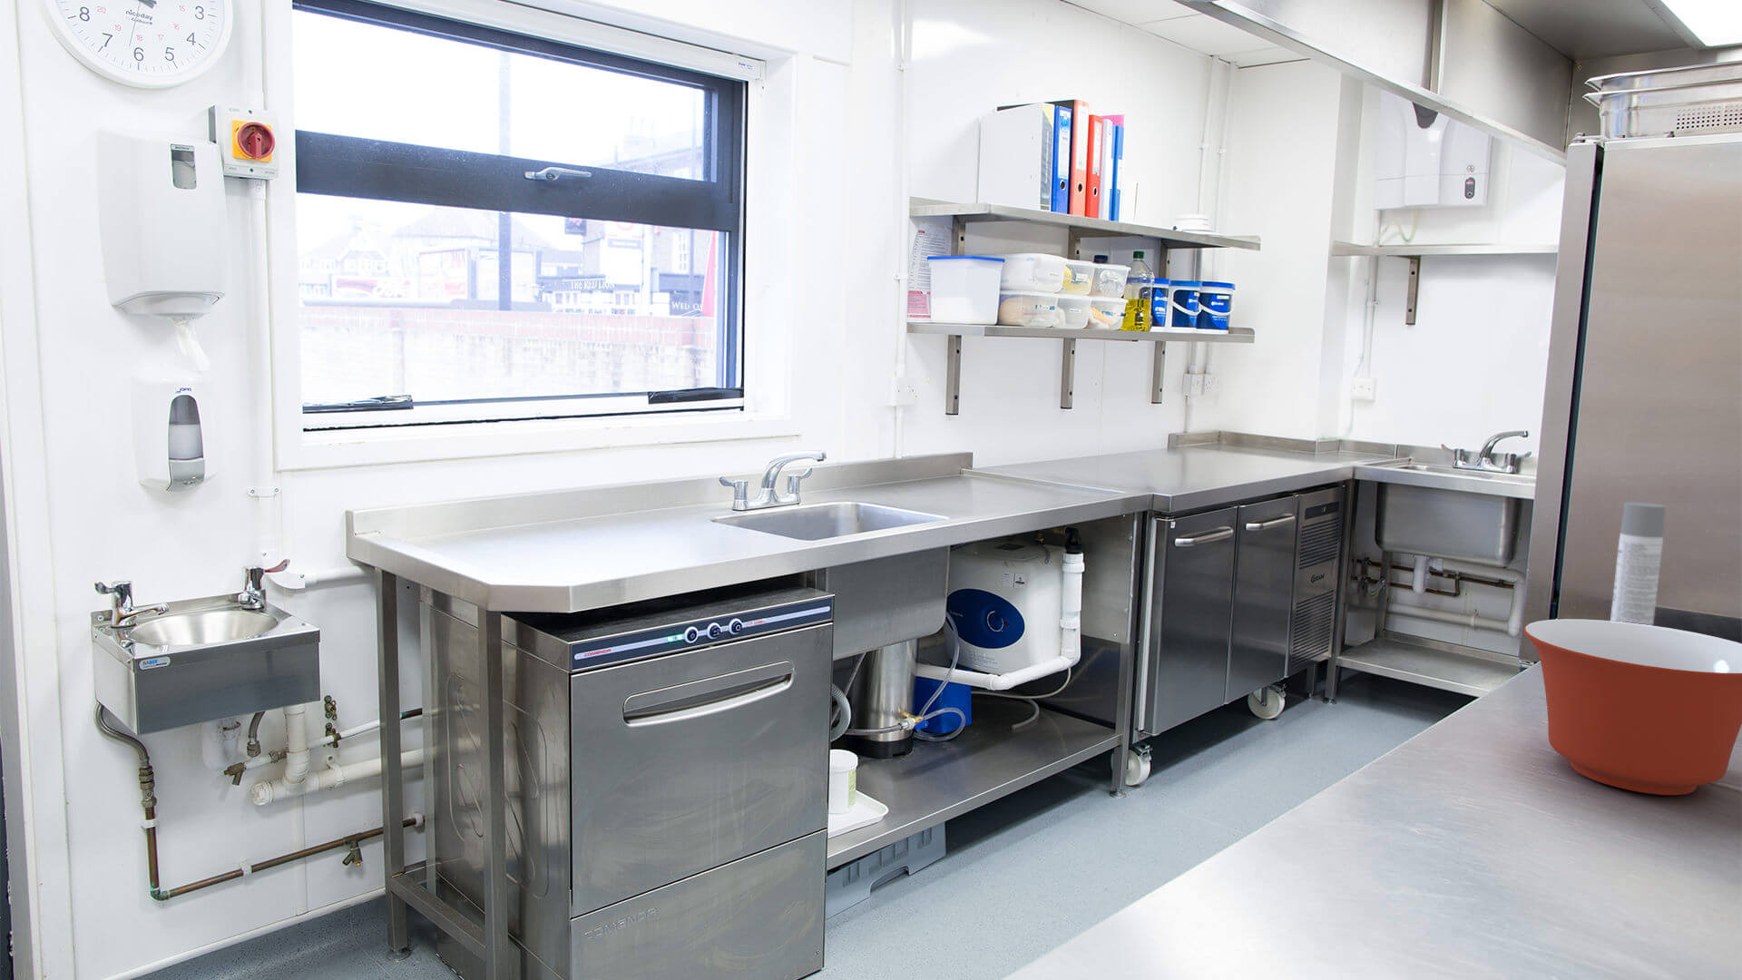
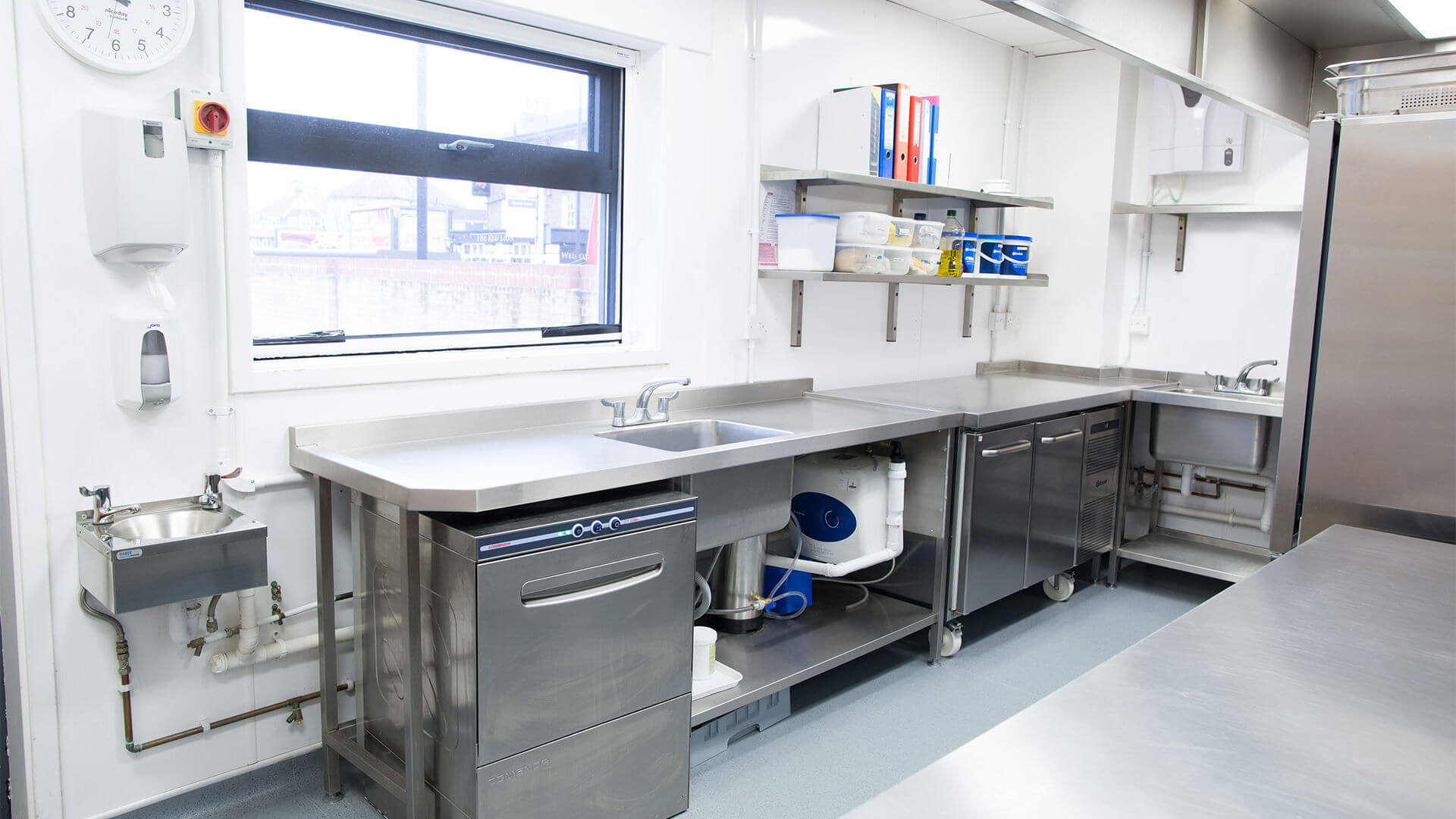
- mixing bowl [1522,617,1742,796]
- spray bottle [1609,501,1667,626]
